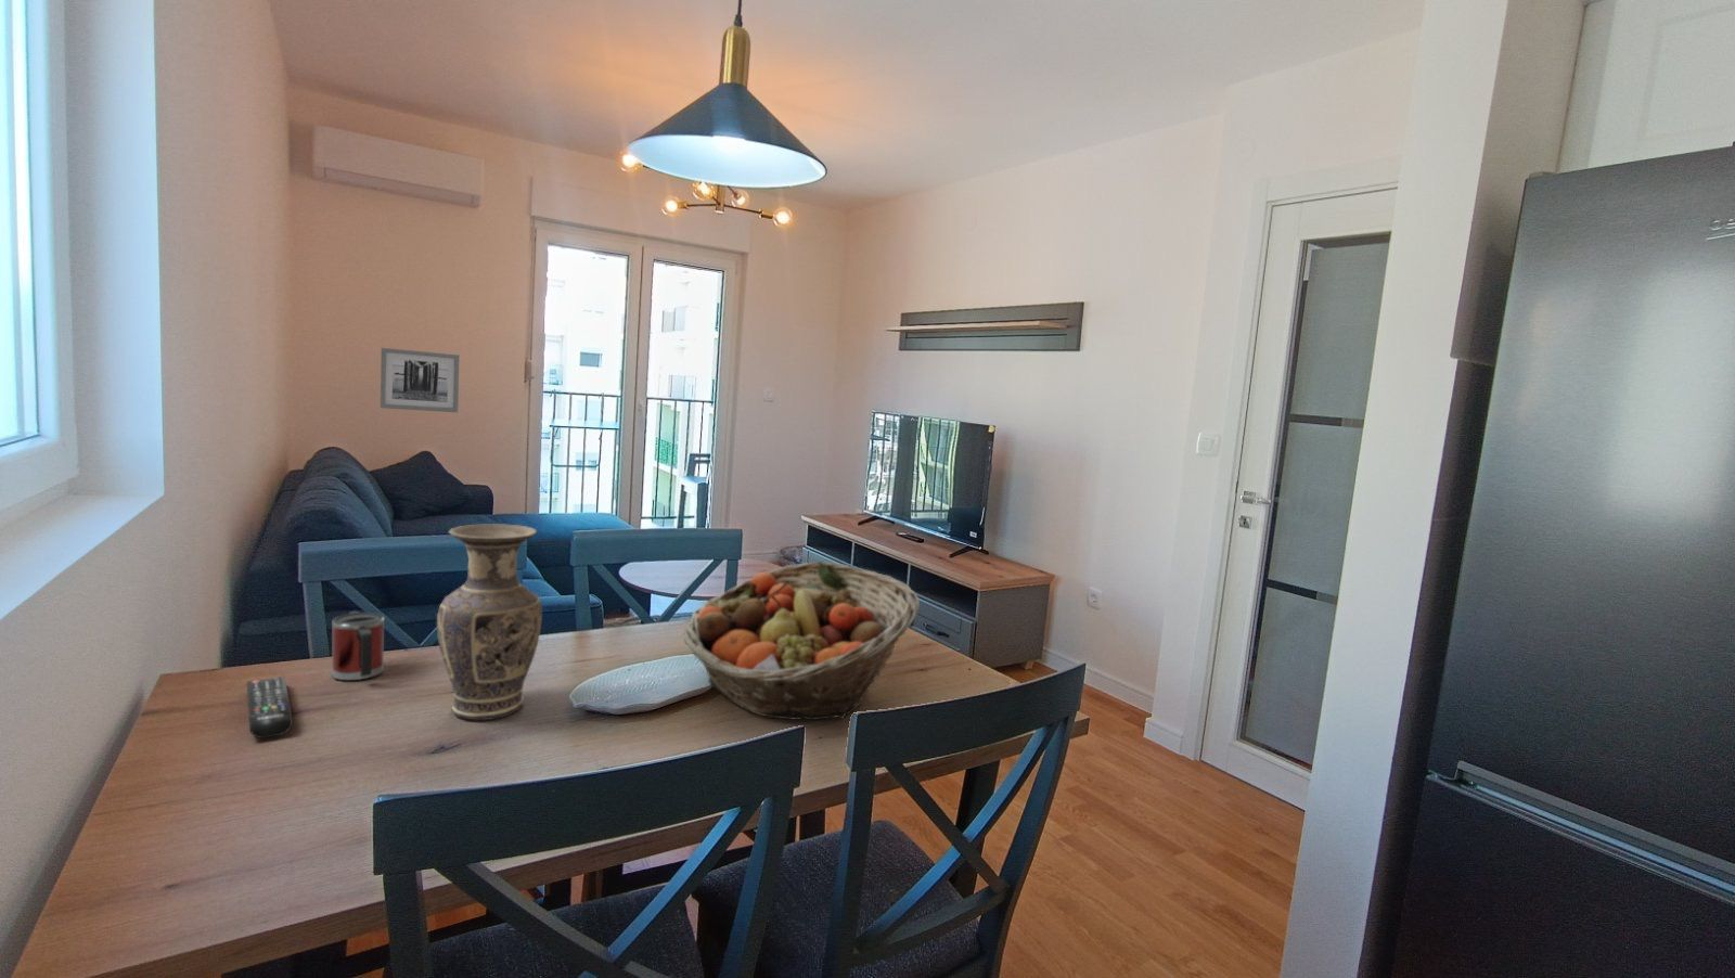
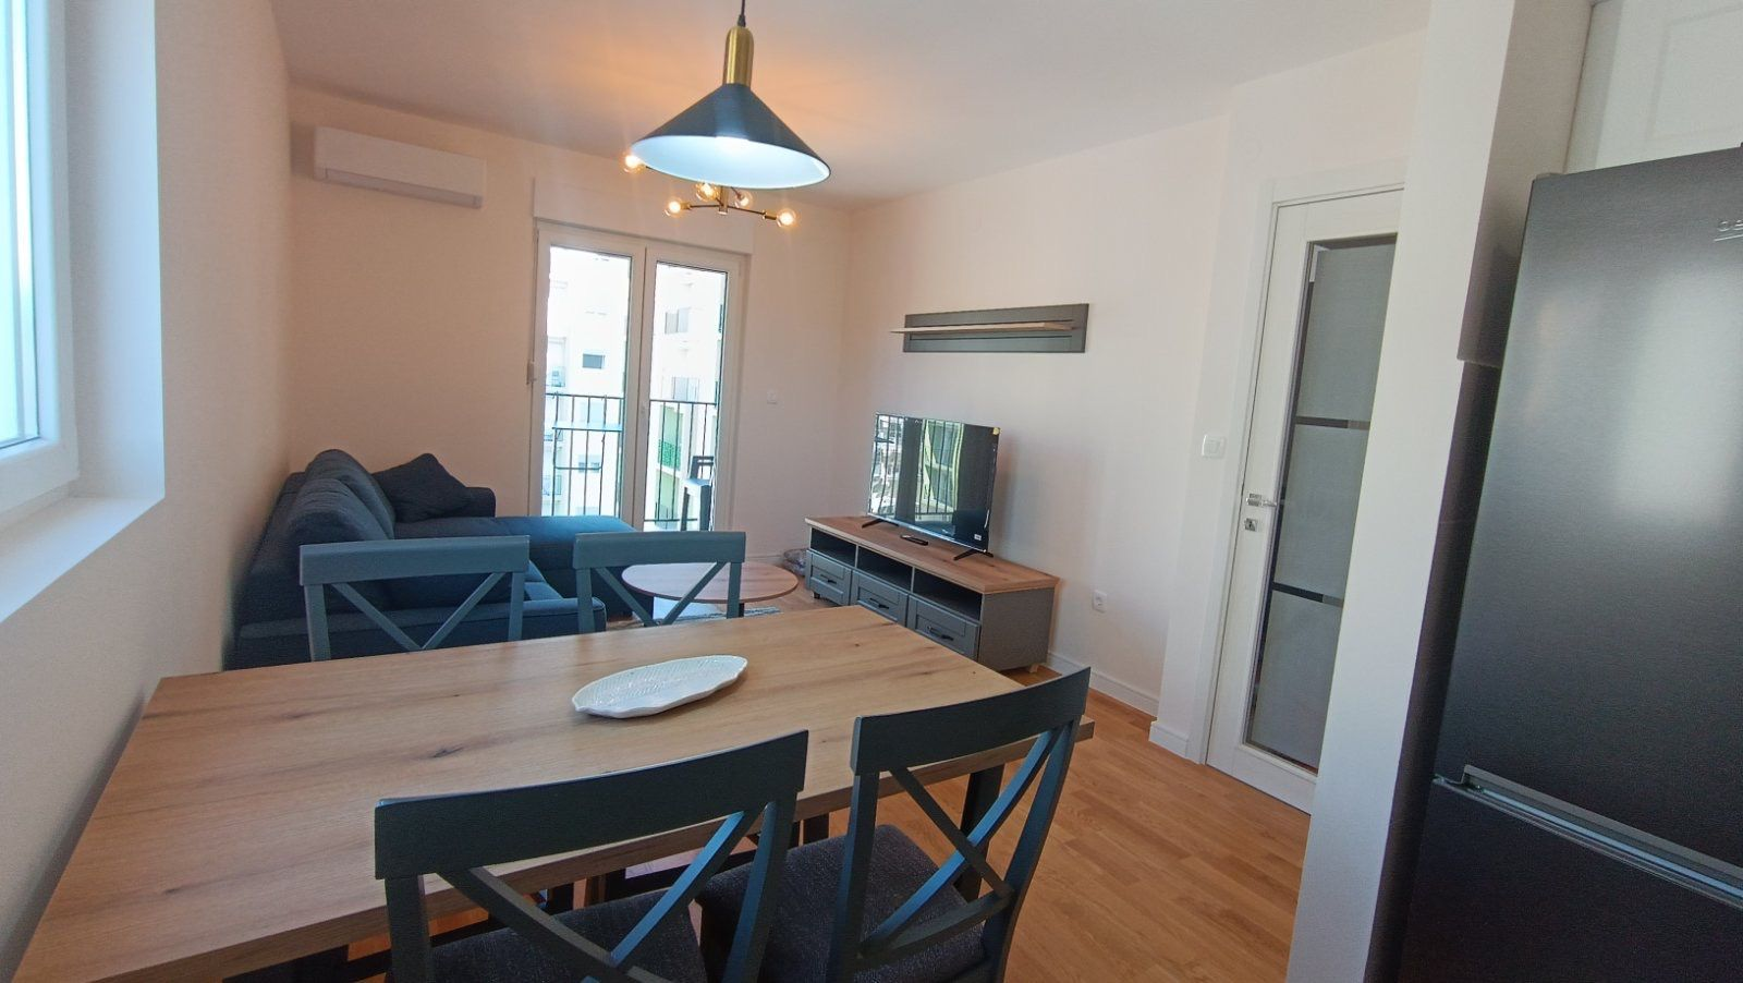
- wall art [380,347,461,413]
- fruit basket [683,561,921,721]
- vase [436,523,543,721]
- mug [331,610,385,681]
- remote control [247,675,293,740]
